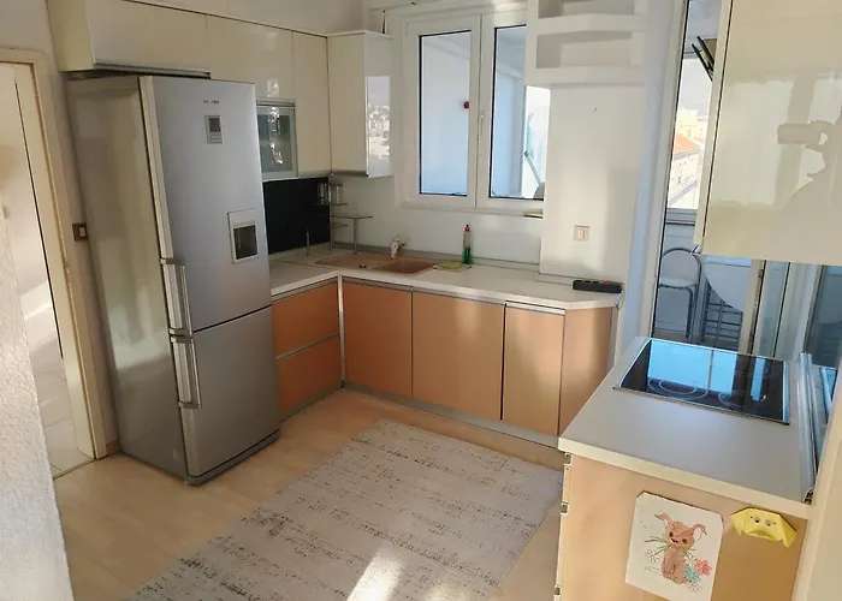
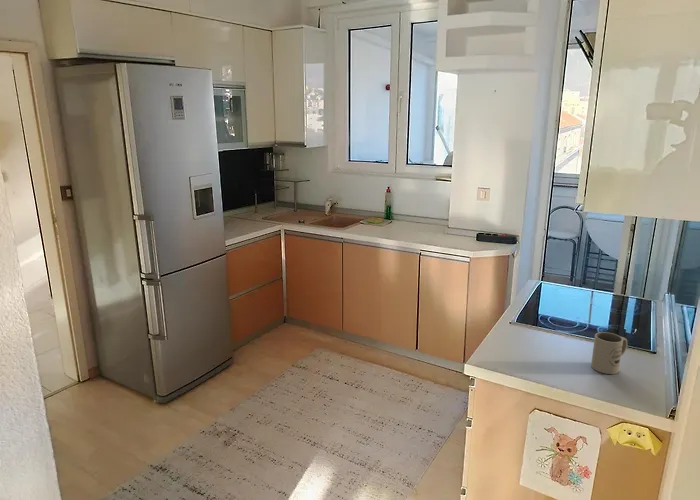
+ mug [590,331,628,375]
